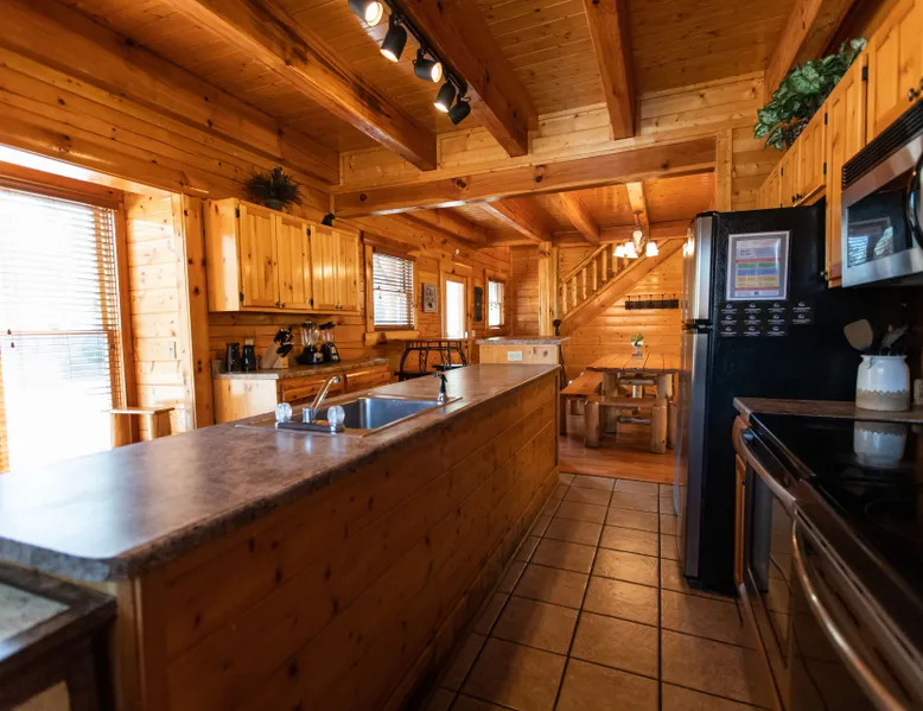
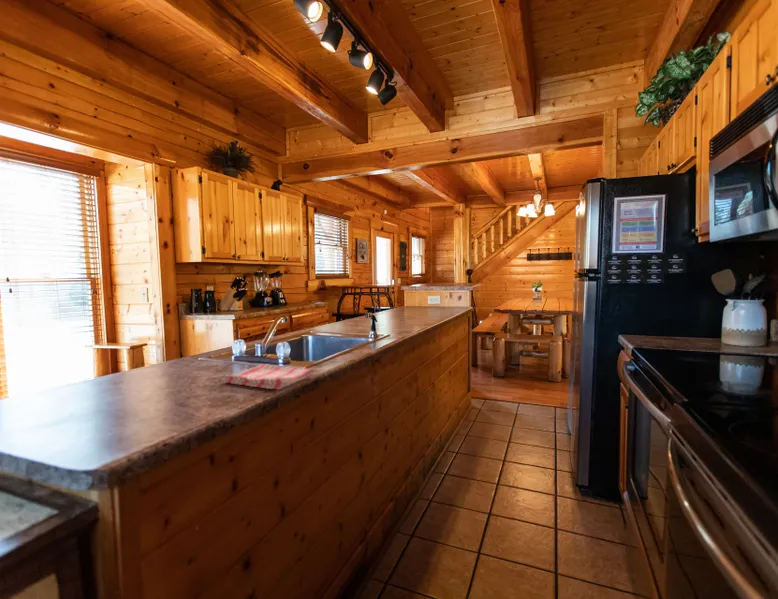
+ dish towel [221,363,315,391]
